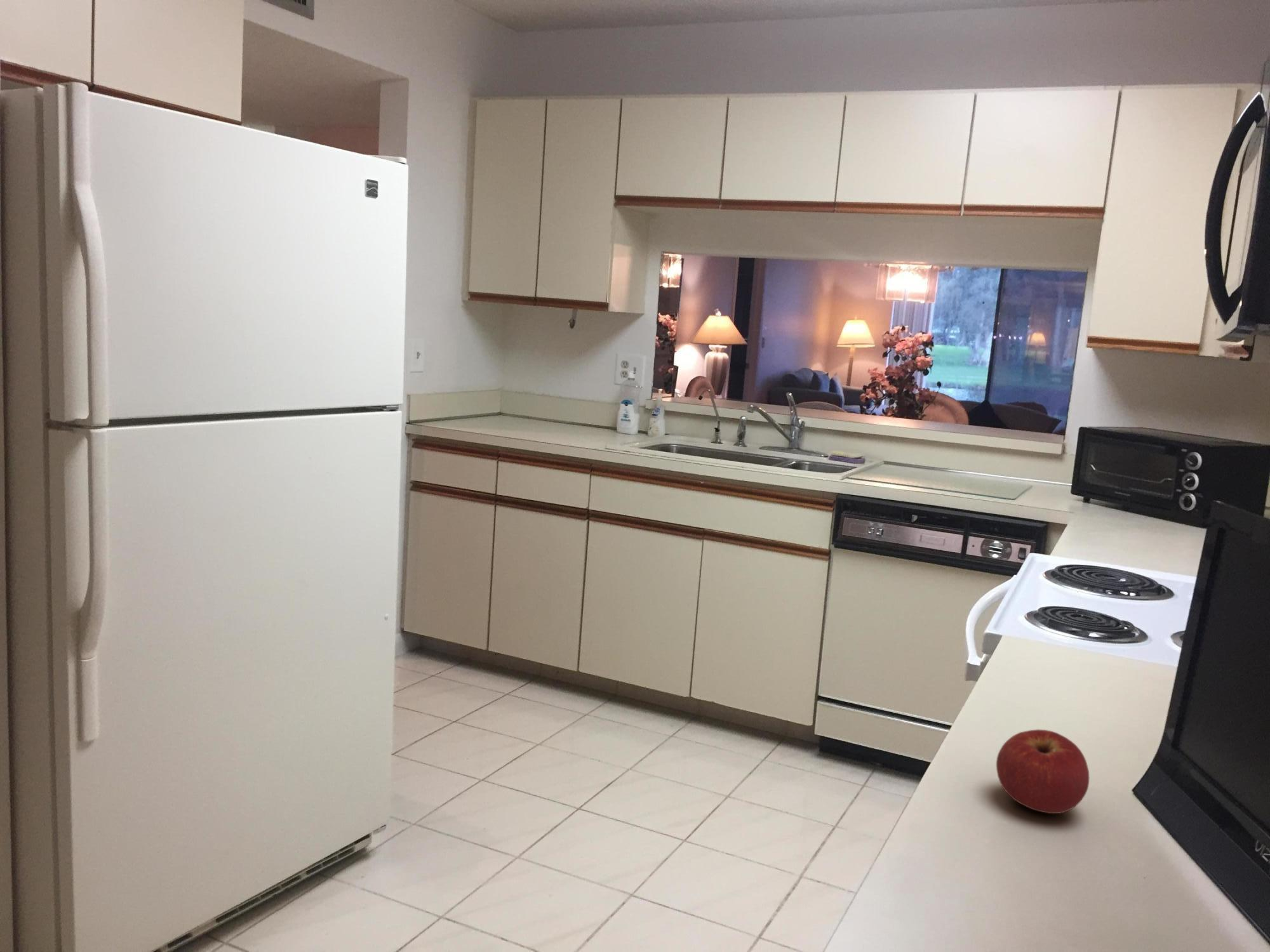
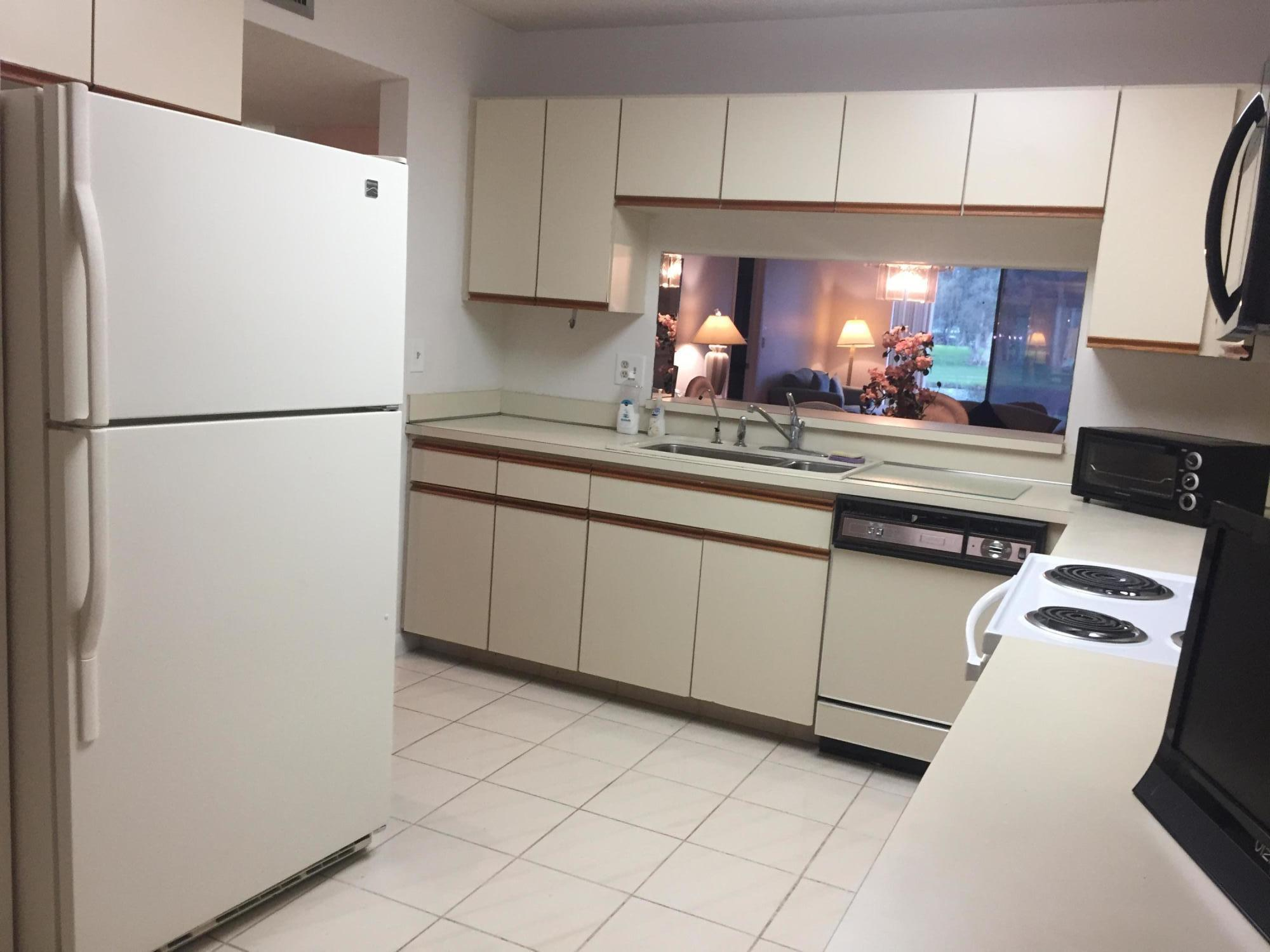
- apple [996,729,1090,814]
